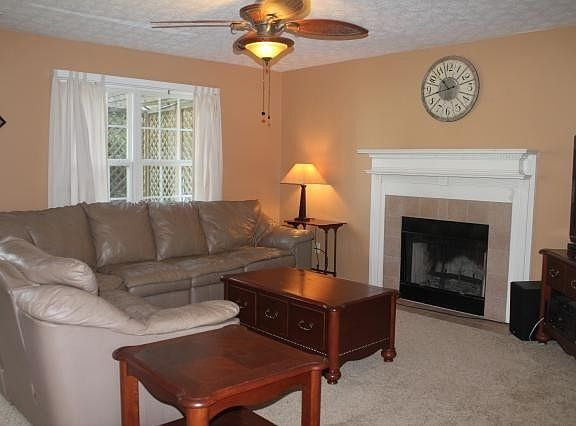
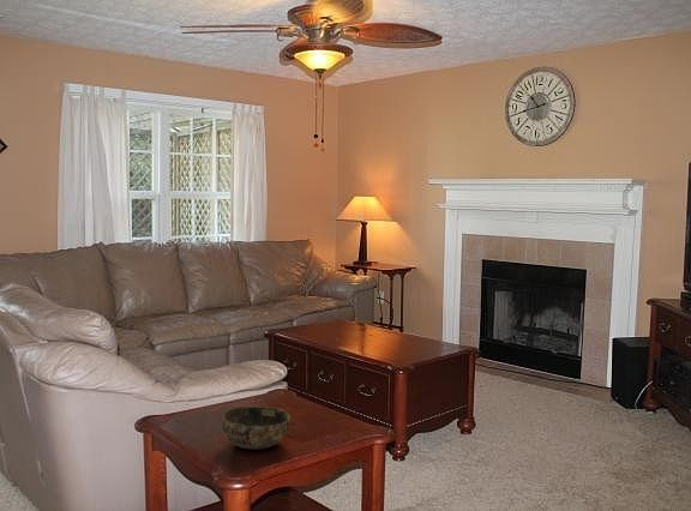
+ bowl [221,405,292,450]
